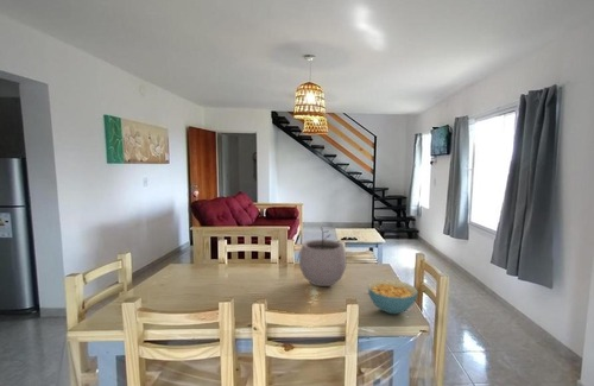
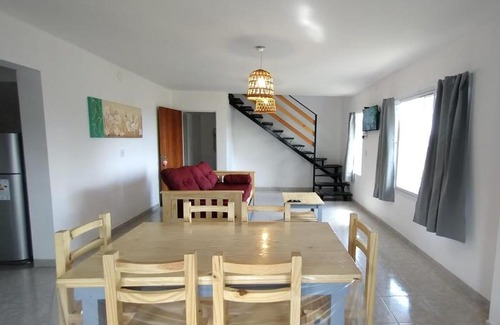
- plant pot [298,226,347,287]
- cereal bowl [367,278,419,315]
